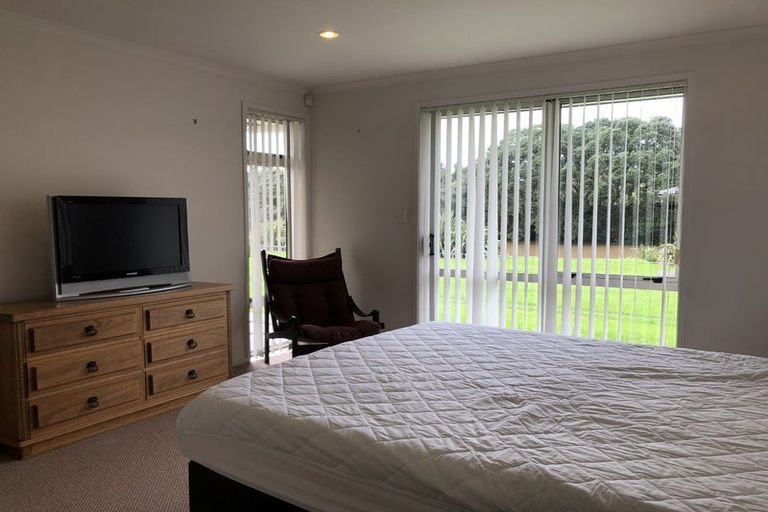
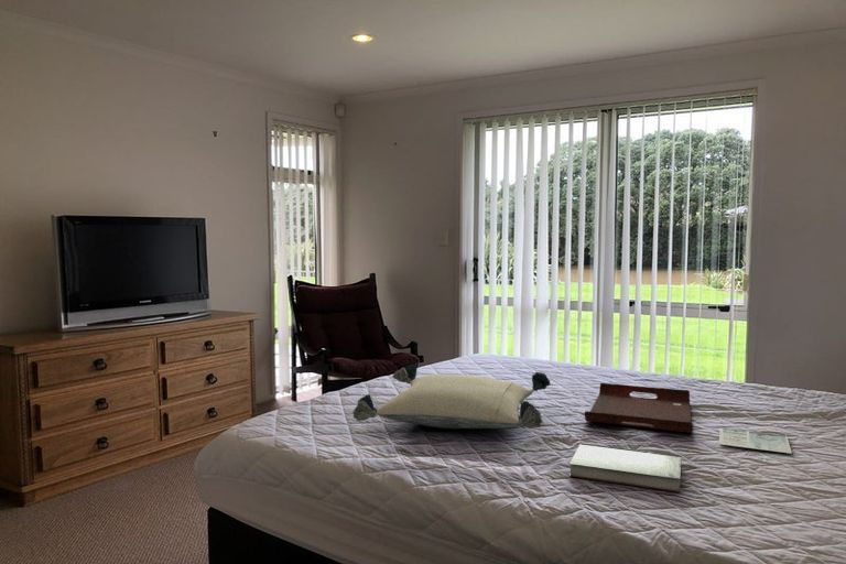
+ book [568,442,683,494]
+ magazine [718,427,793,463]
+ serving tray [584,382,694,434]
+ pillow [351,364,552,430]
